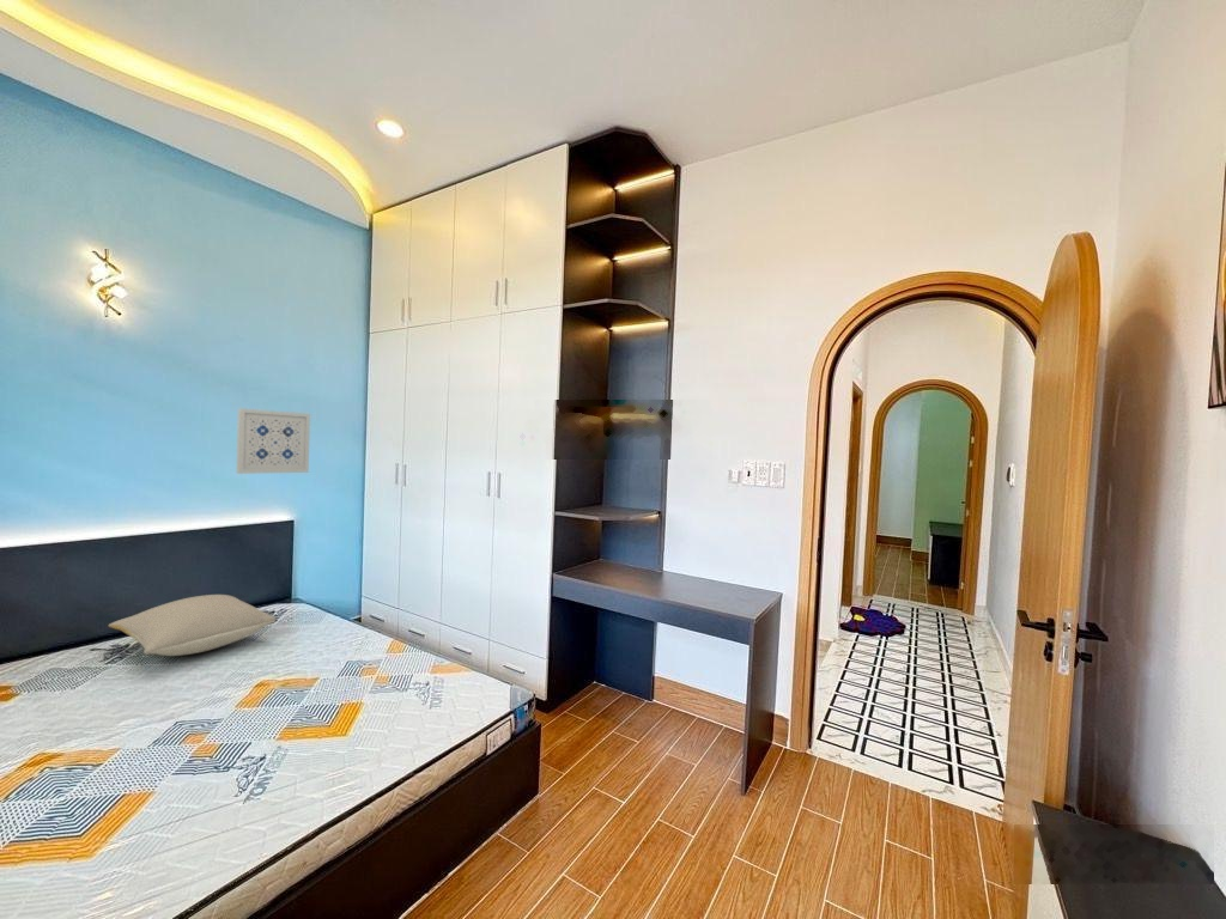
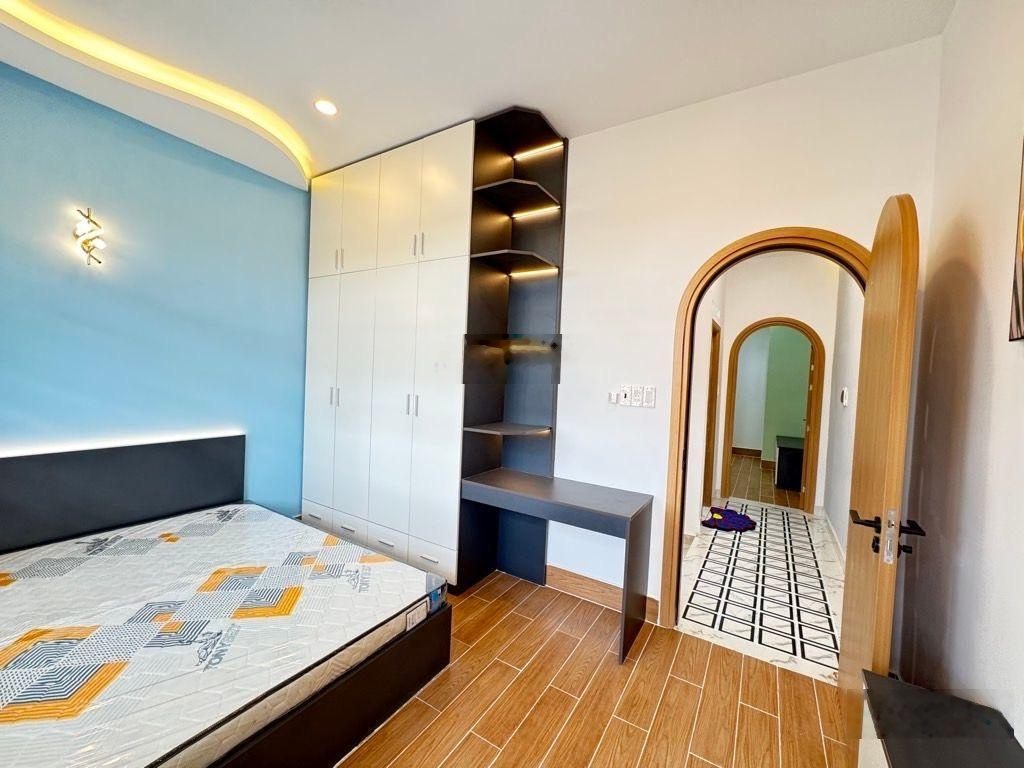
- pillow [108,594,278,657]
- wall art [236,407,311,475]
